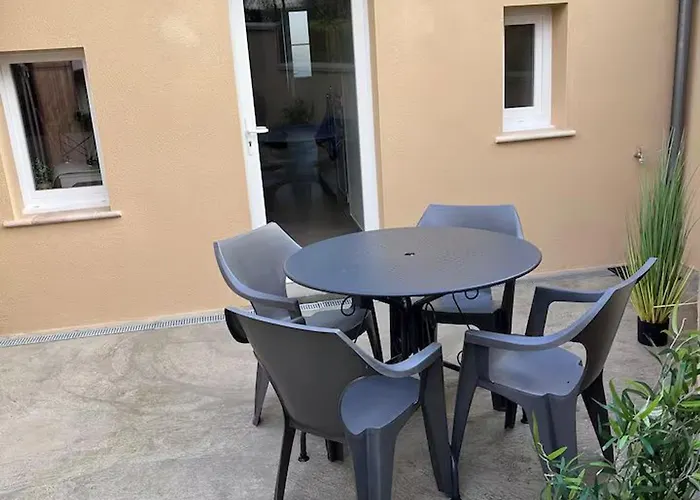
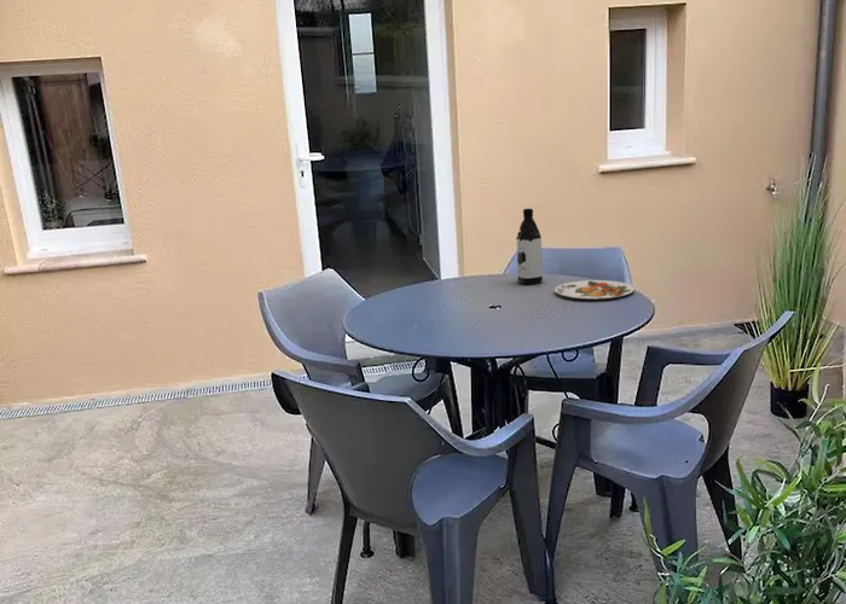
+ plate [554,279,636,301]
+ water bottle [515,208,544,285]
